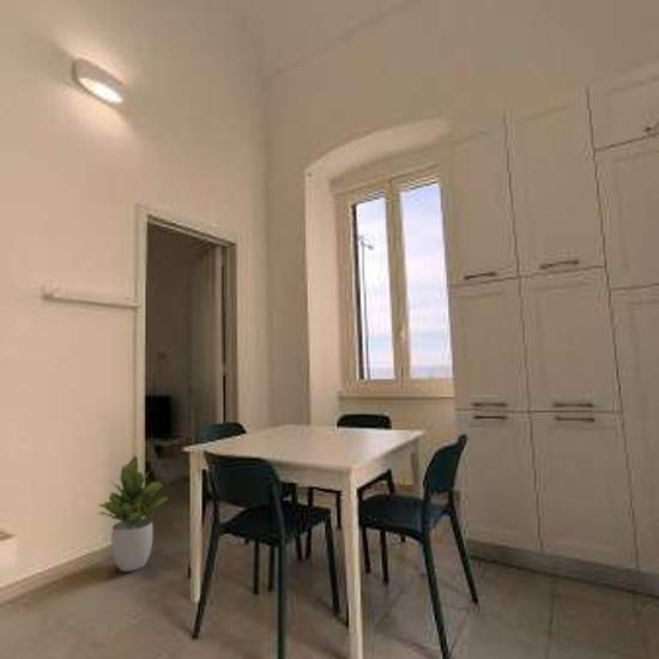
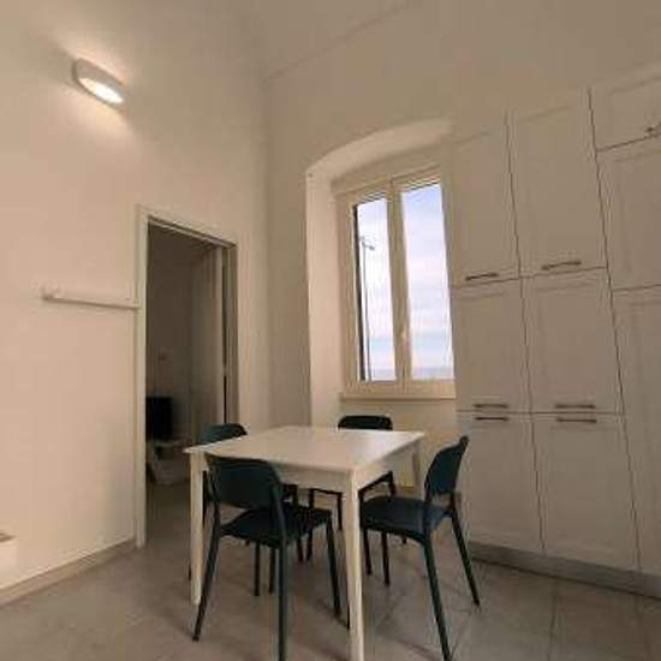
- potted plant [97,454,169,573]
